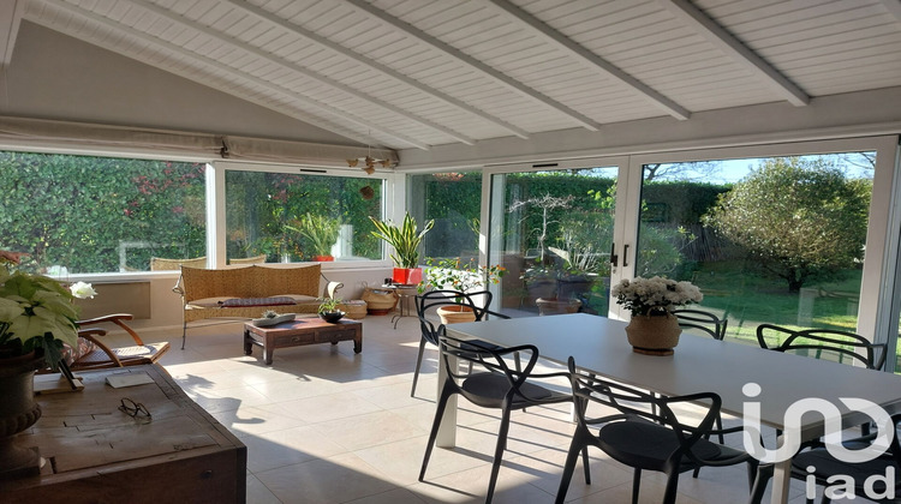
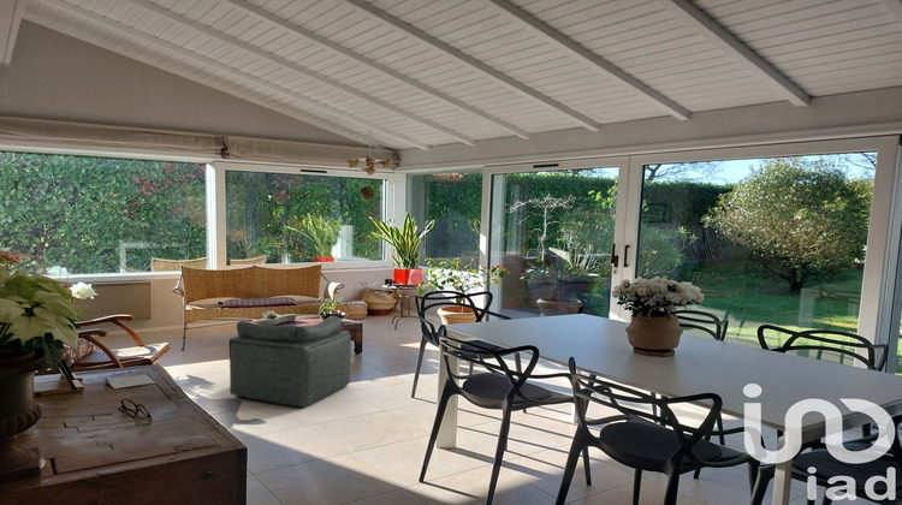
+ armchair [229,315,352,409]
